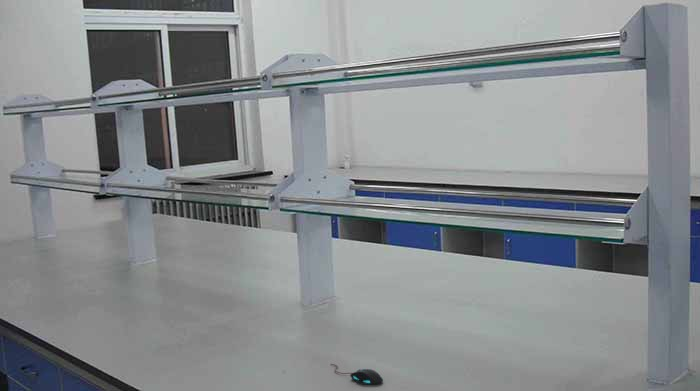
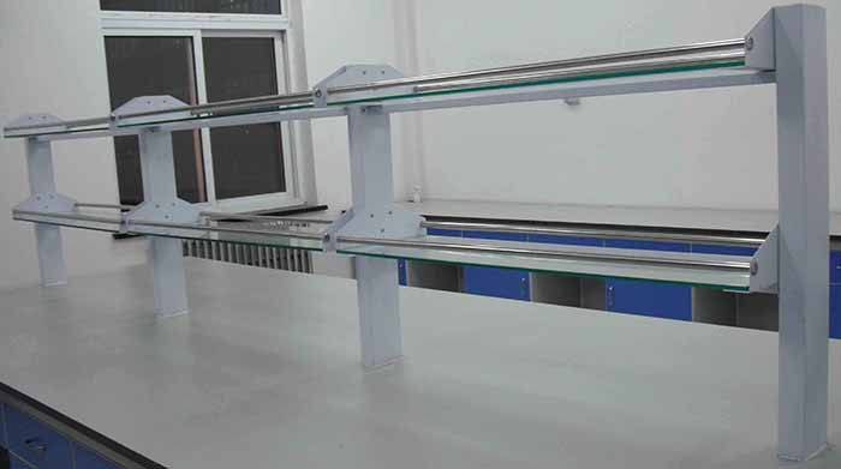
- mouse [329,363,384,386]
